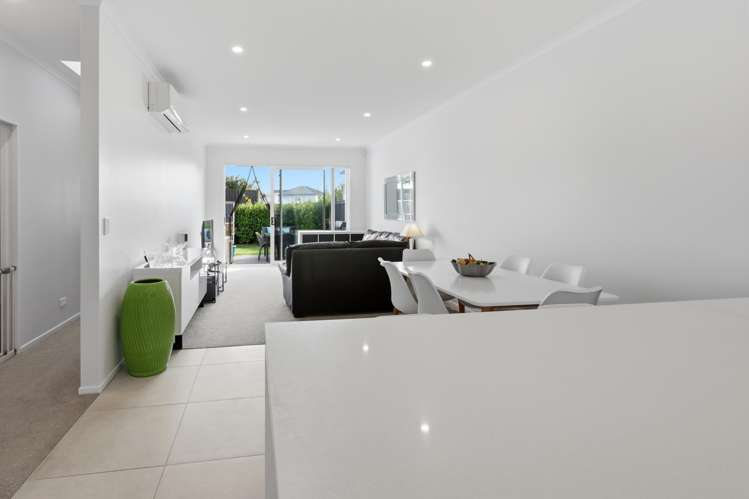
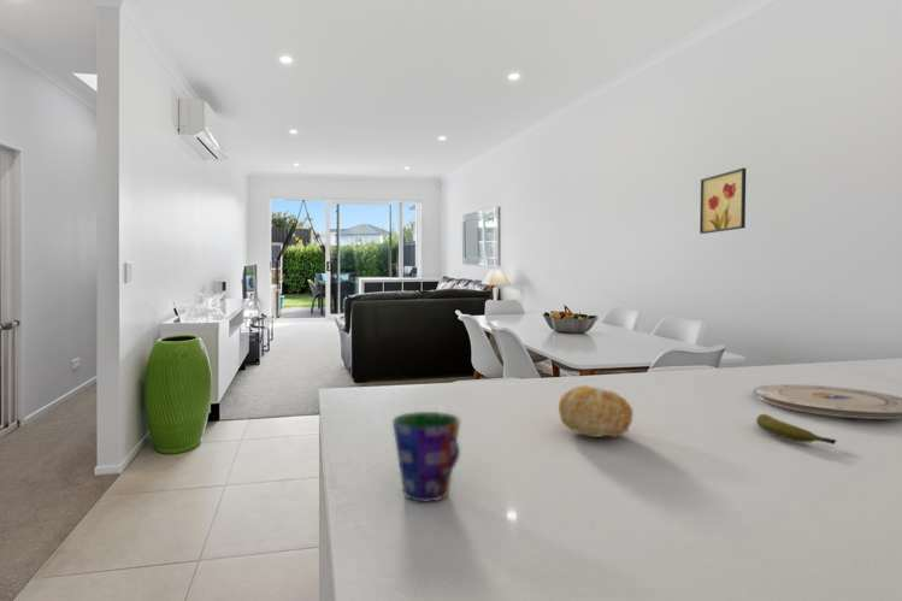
+ plate [753,383,902,420]
+ cup [391,411,461,503]
+ fruit [558,384,633,438]
+ wall art [698,167,747,235]
+ banana [755,413,837,446]
